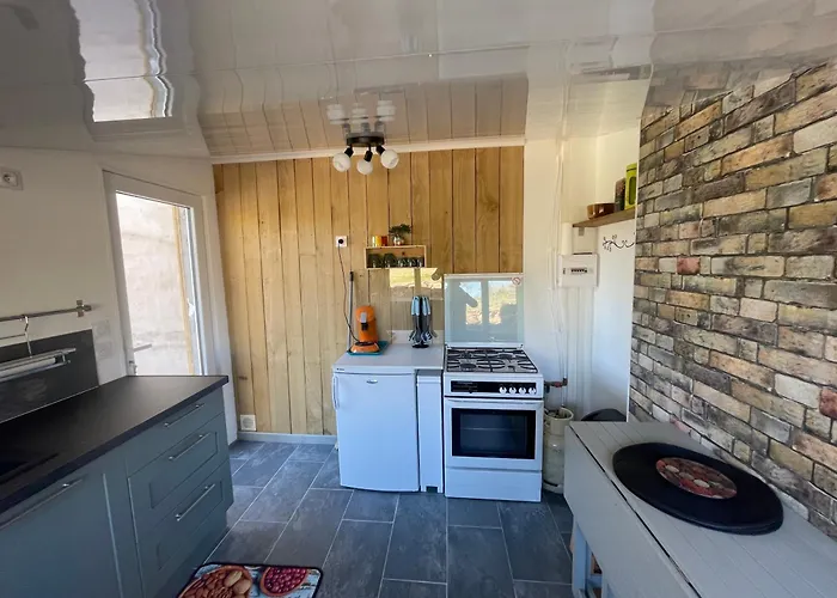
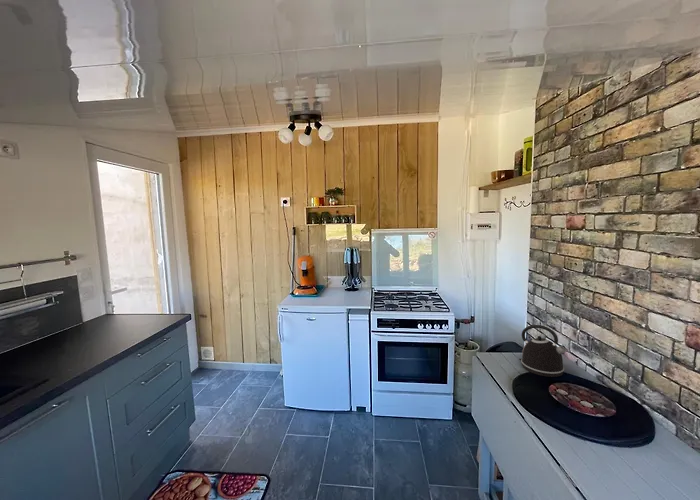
+ kettle [518,324,568,378]
